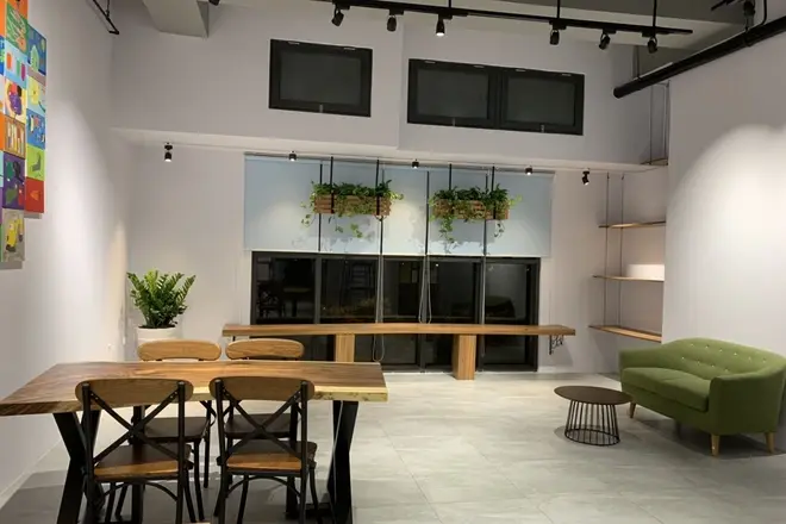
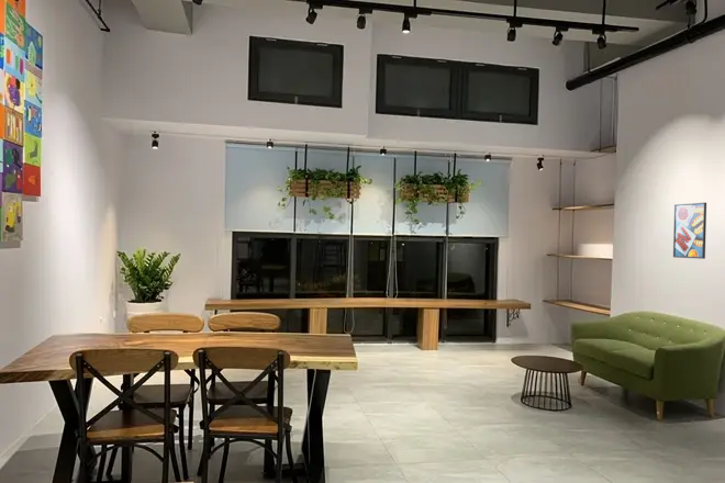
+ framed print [672,202,707,260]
